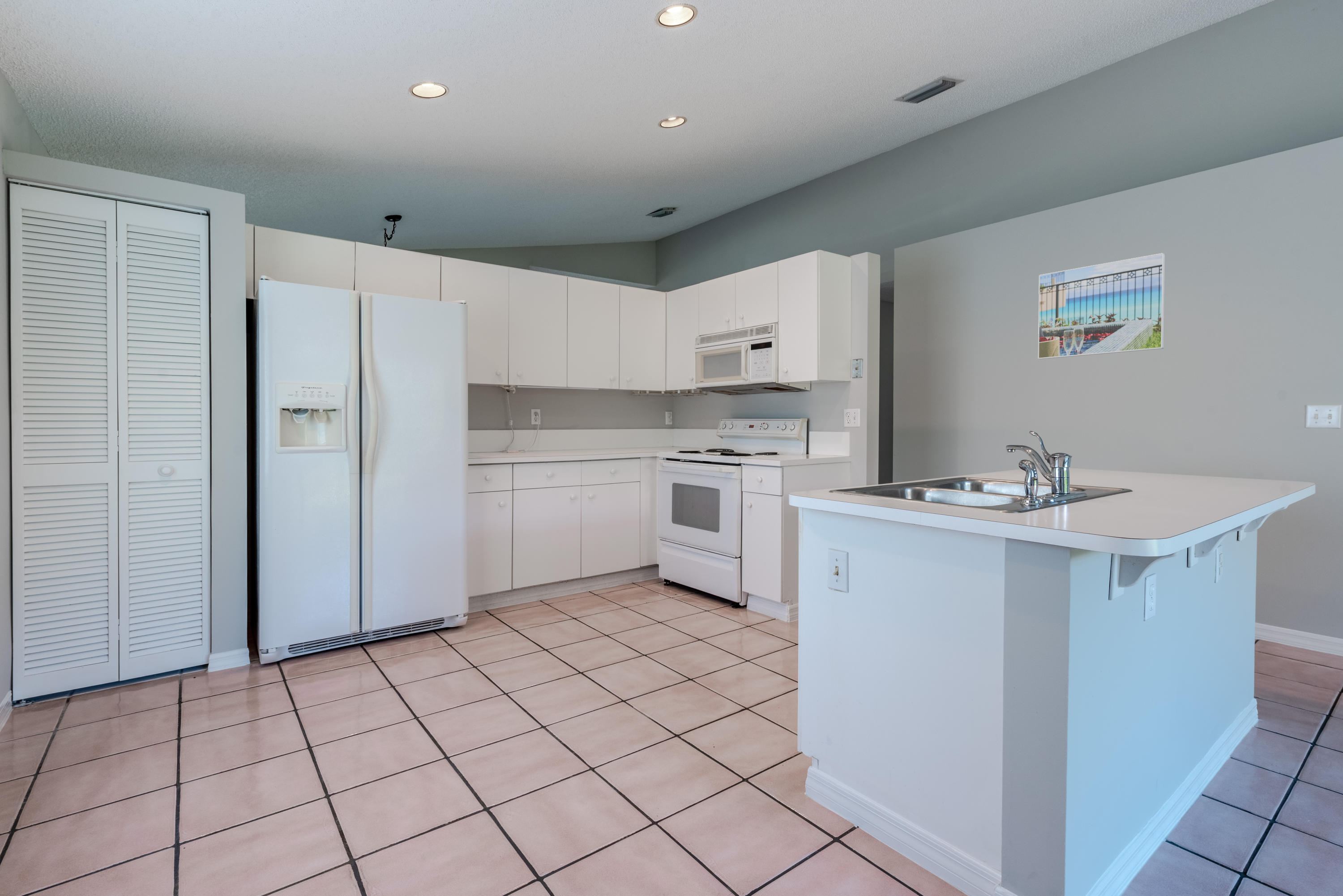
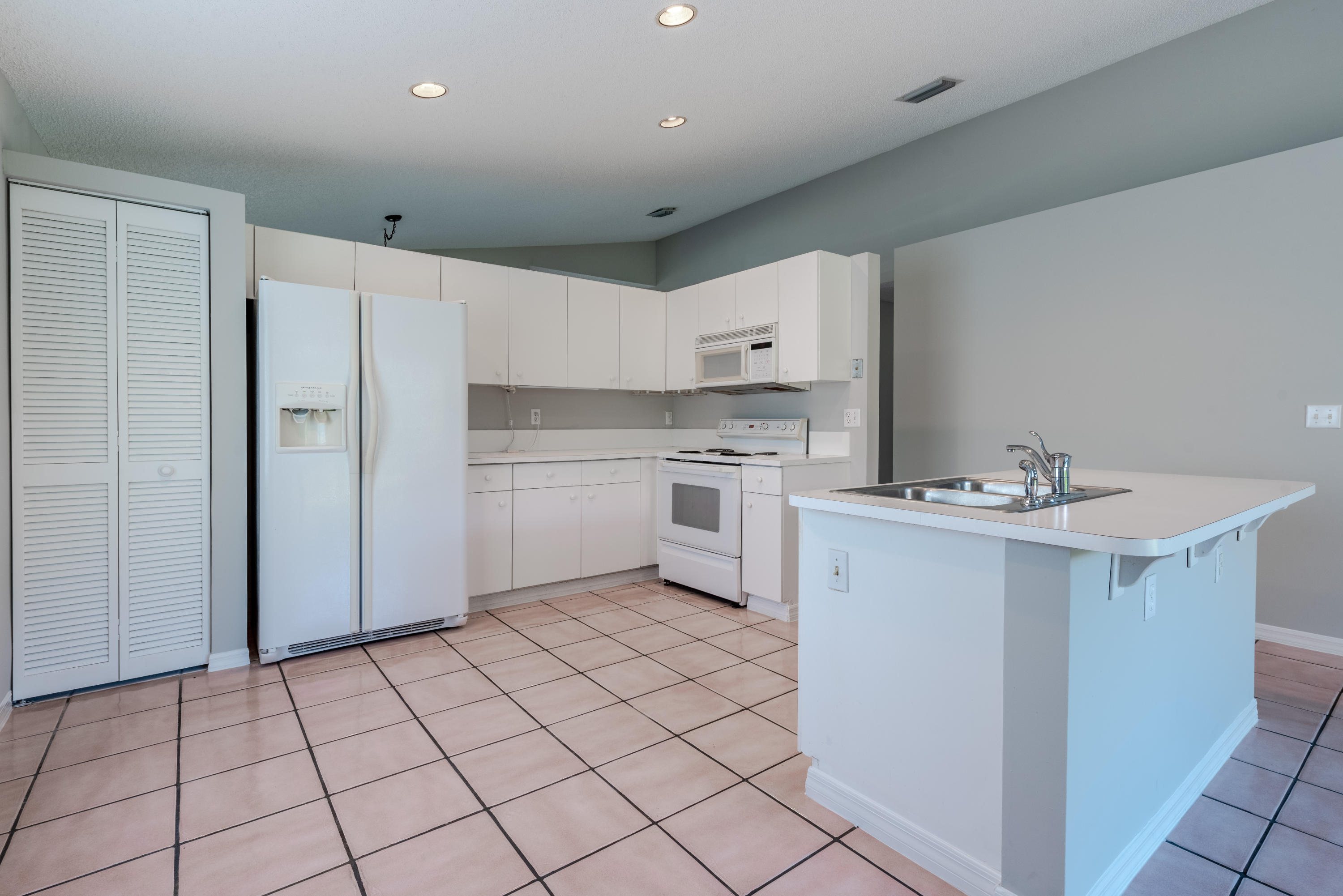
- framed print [1038,252,1166,359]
